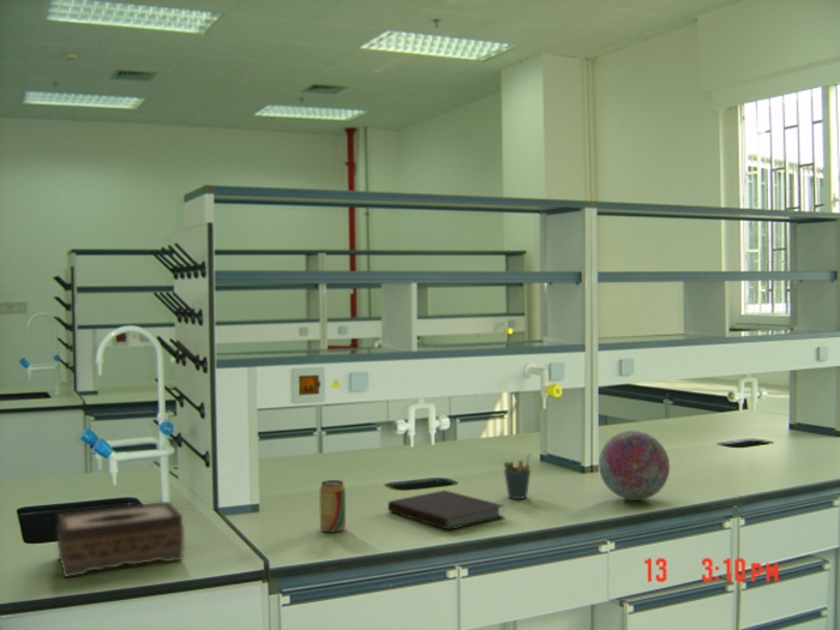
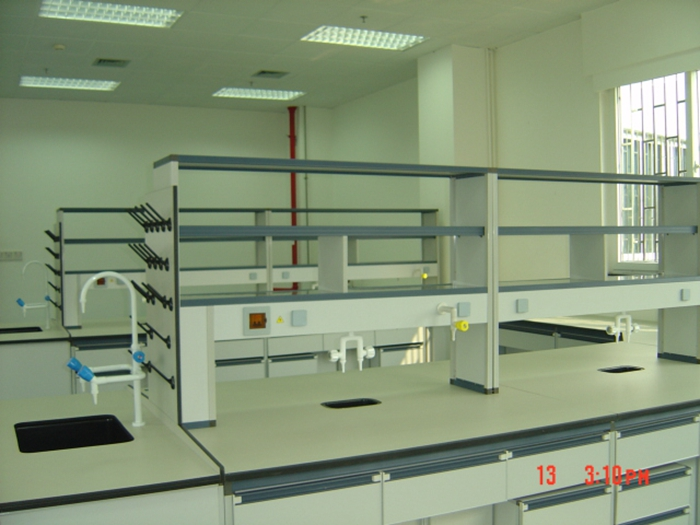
- notebook [386,490,506,530]
- beverage can [318,479,347,534]
- decorative ball [598,430,671,502]
- pen holder [503,452,533,500]
- tissue box [56,500,186,578]
